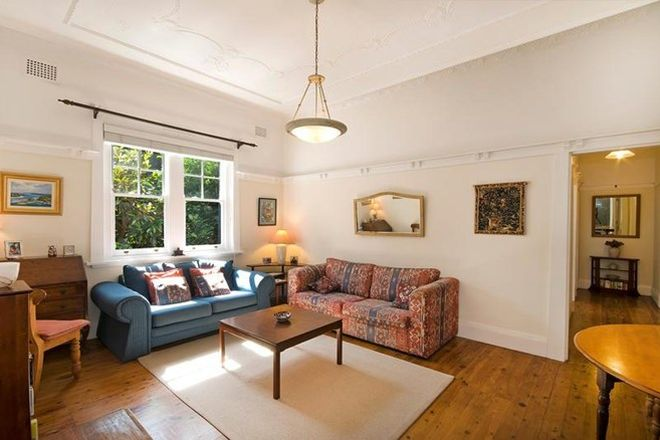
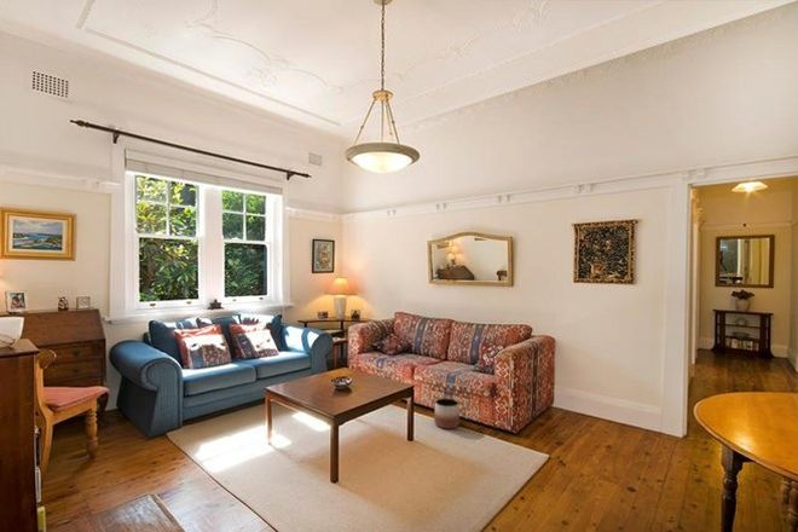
+ planter [433,397,461,430]
